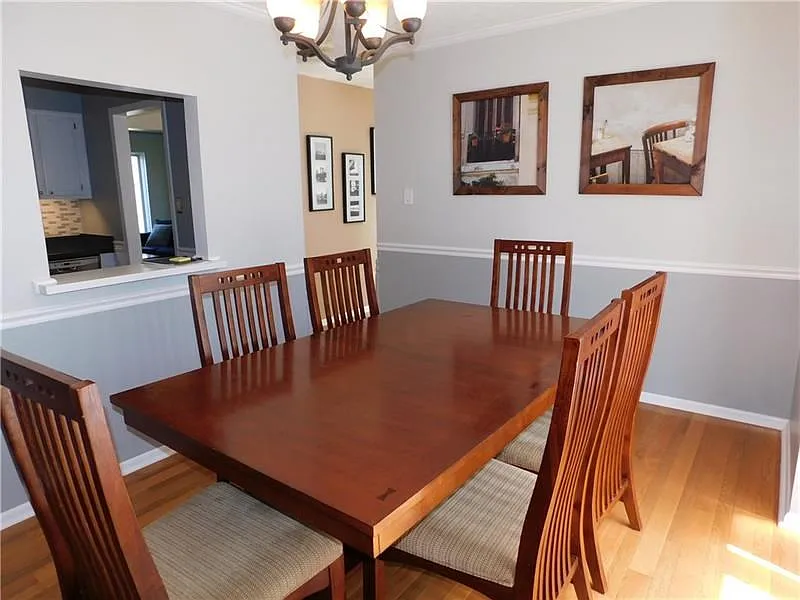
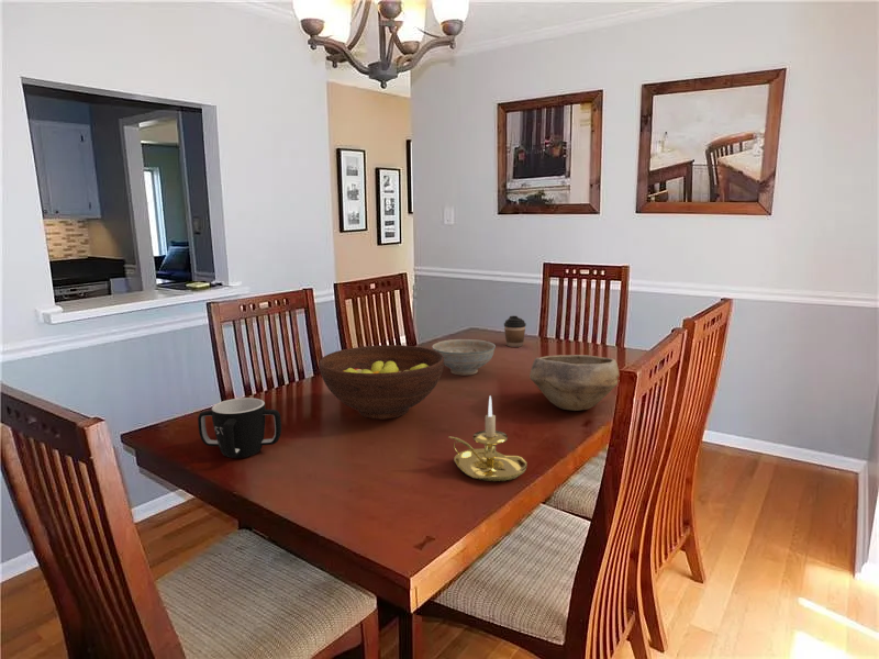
+ mug [197,396,282,459]
+ candle holder [447,394,527,482]
+ fruit bowl [319,344,445,420]
+ decorative bowl [431,338,497,377]
+ coffee cup [503,315,527,348]
+ bowl [528,354,620,412]
